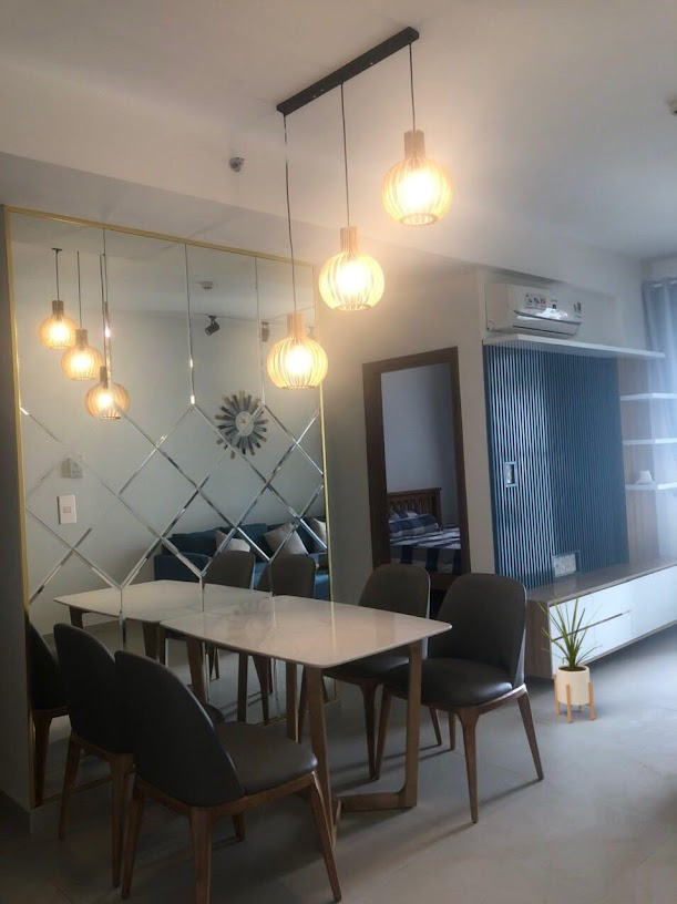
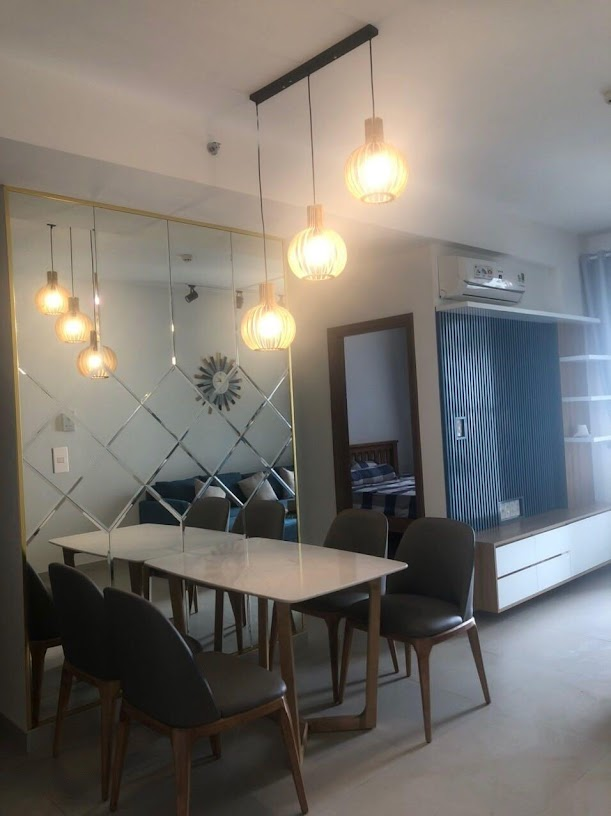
- house plant [535,587,604,723]
